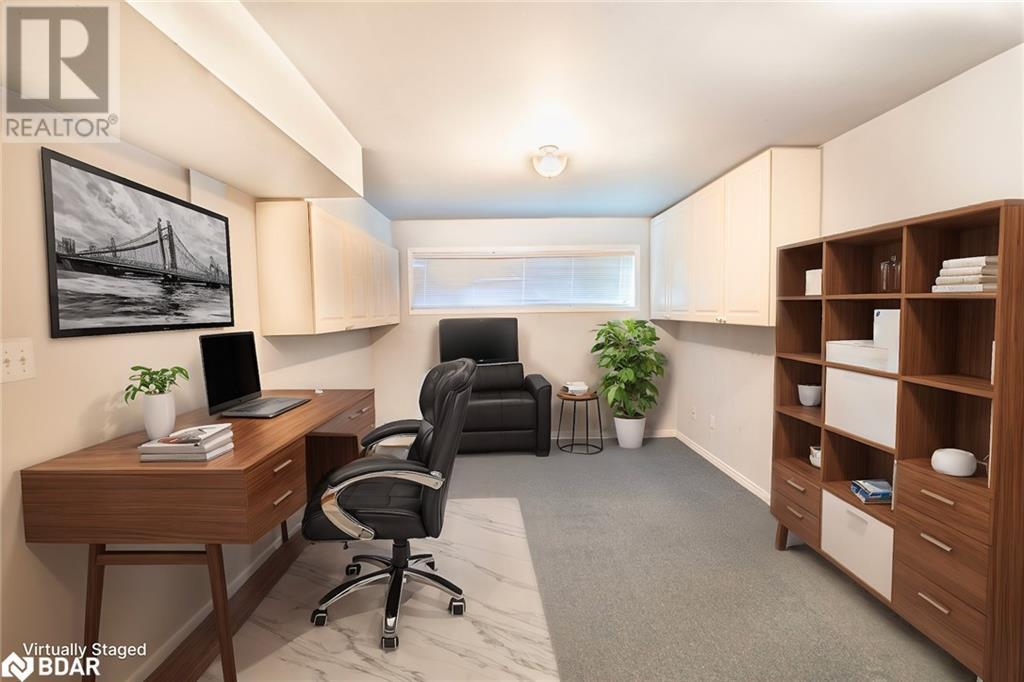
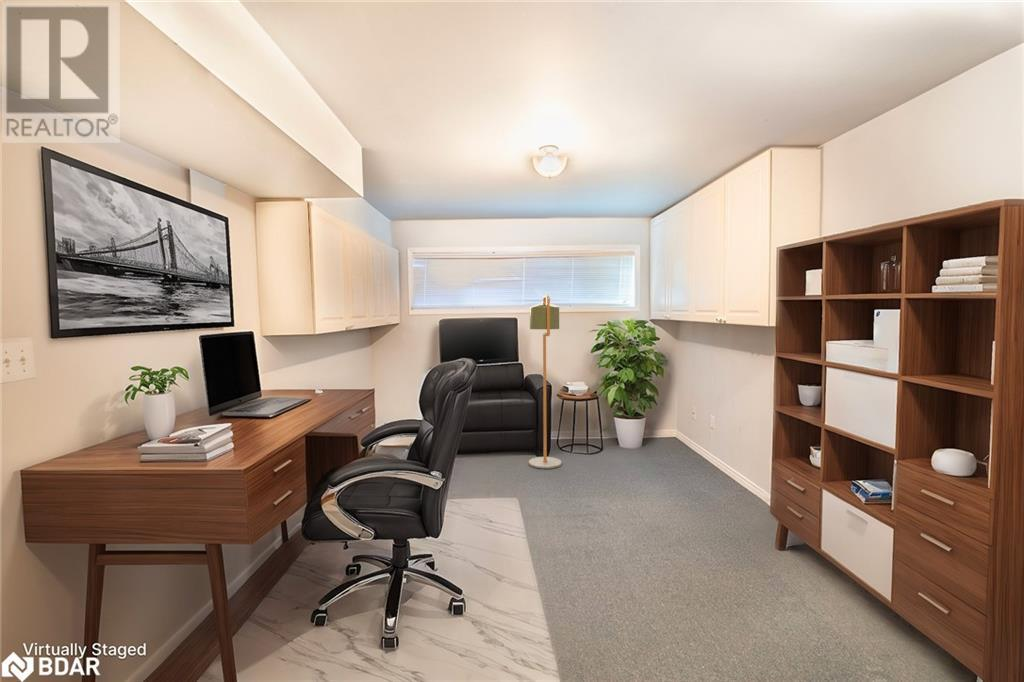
+ floor lamp [528,294,563,470]
